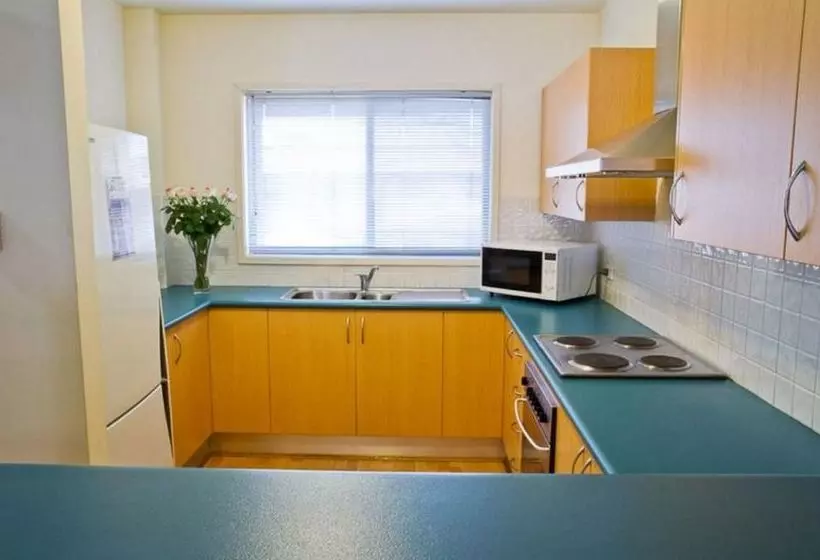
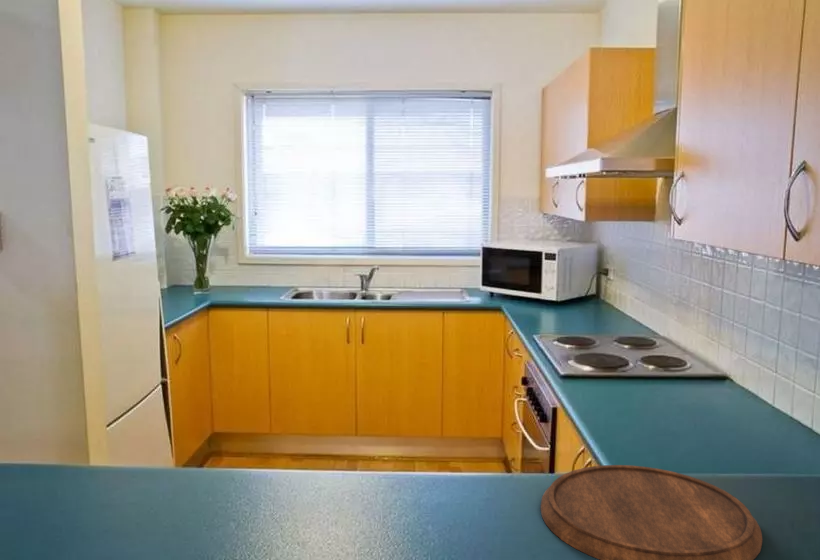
+ cutting board [540,464,763,560]
